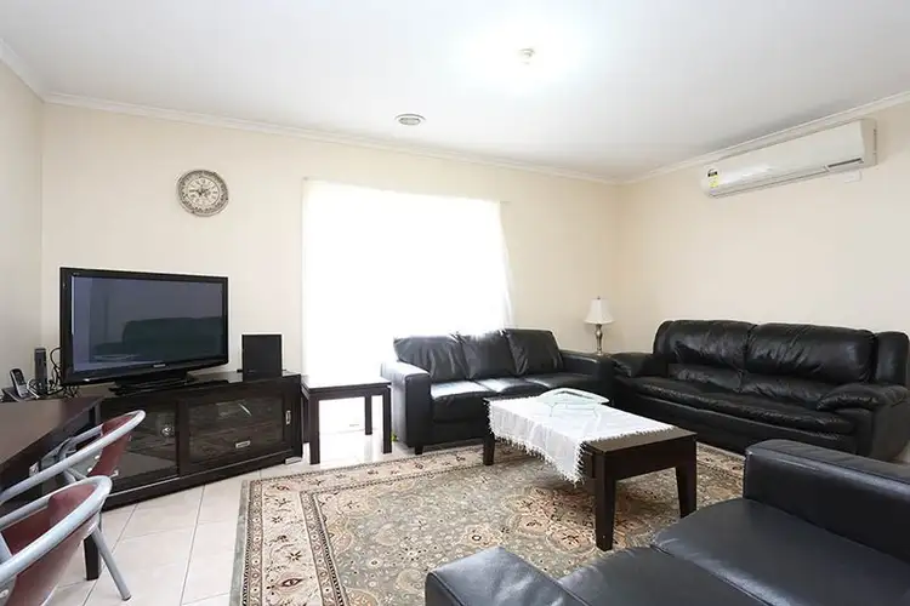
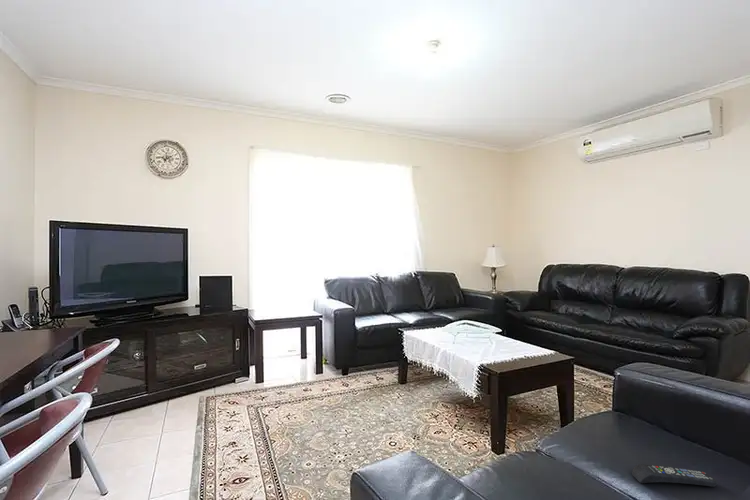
+ remote control [631,463,719,488]
